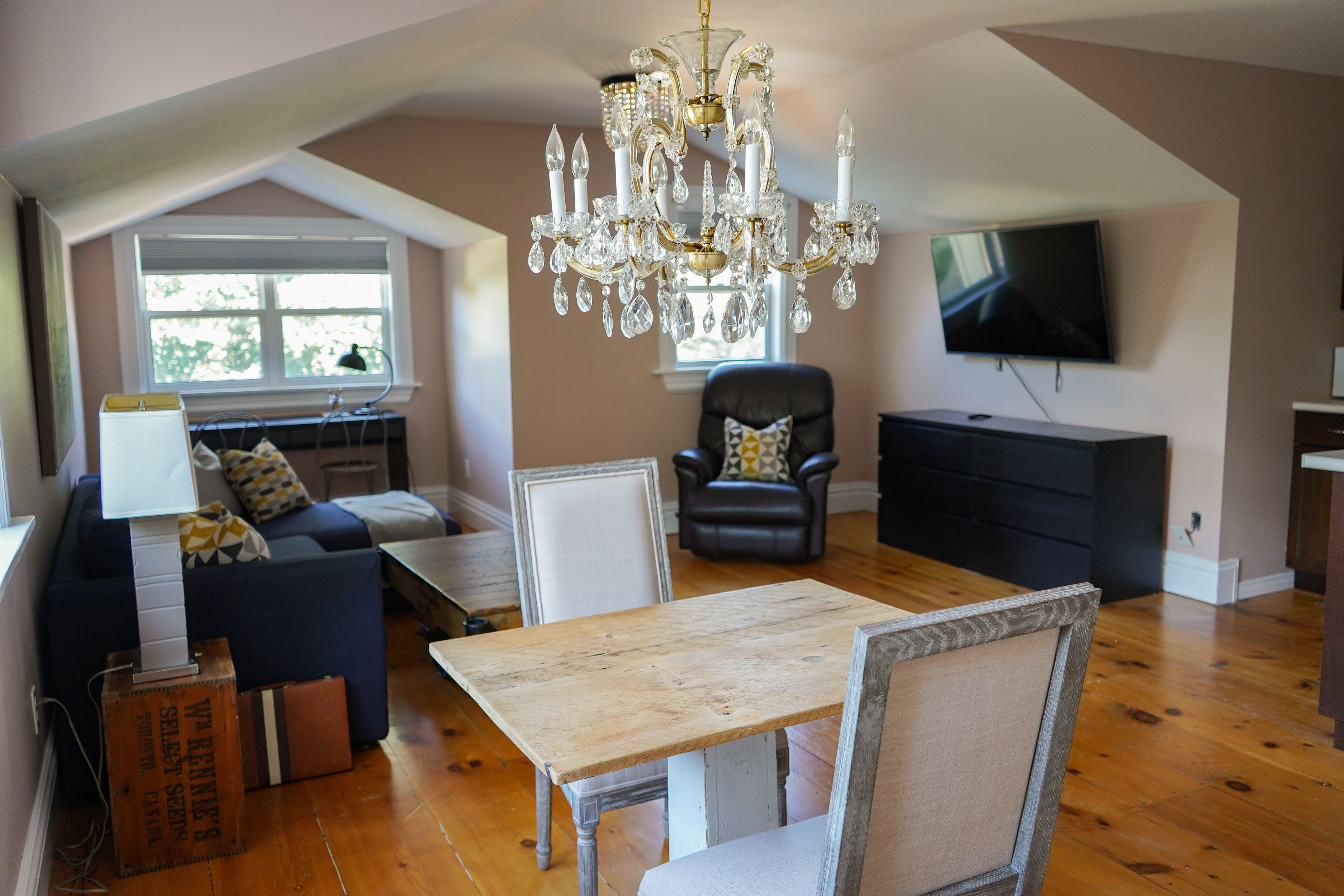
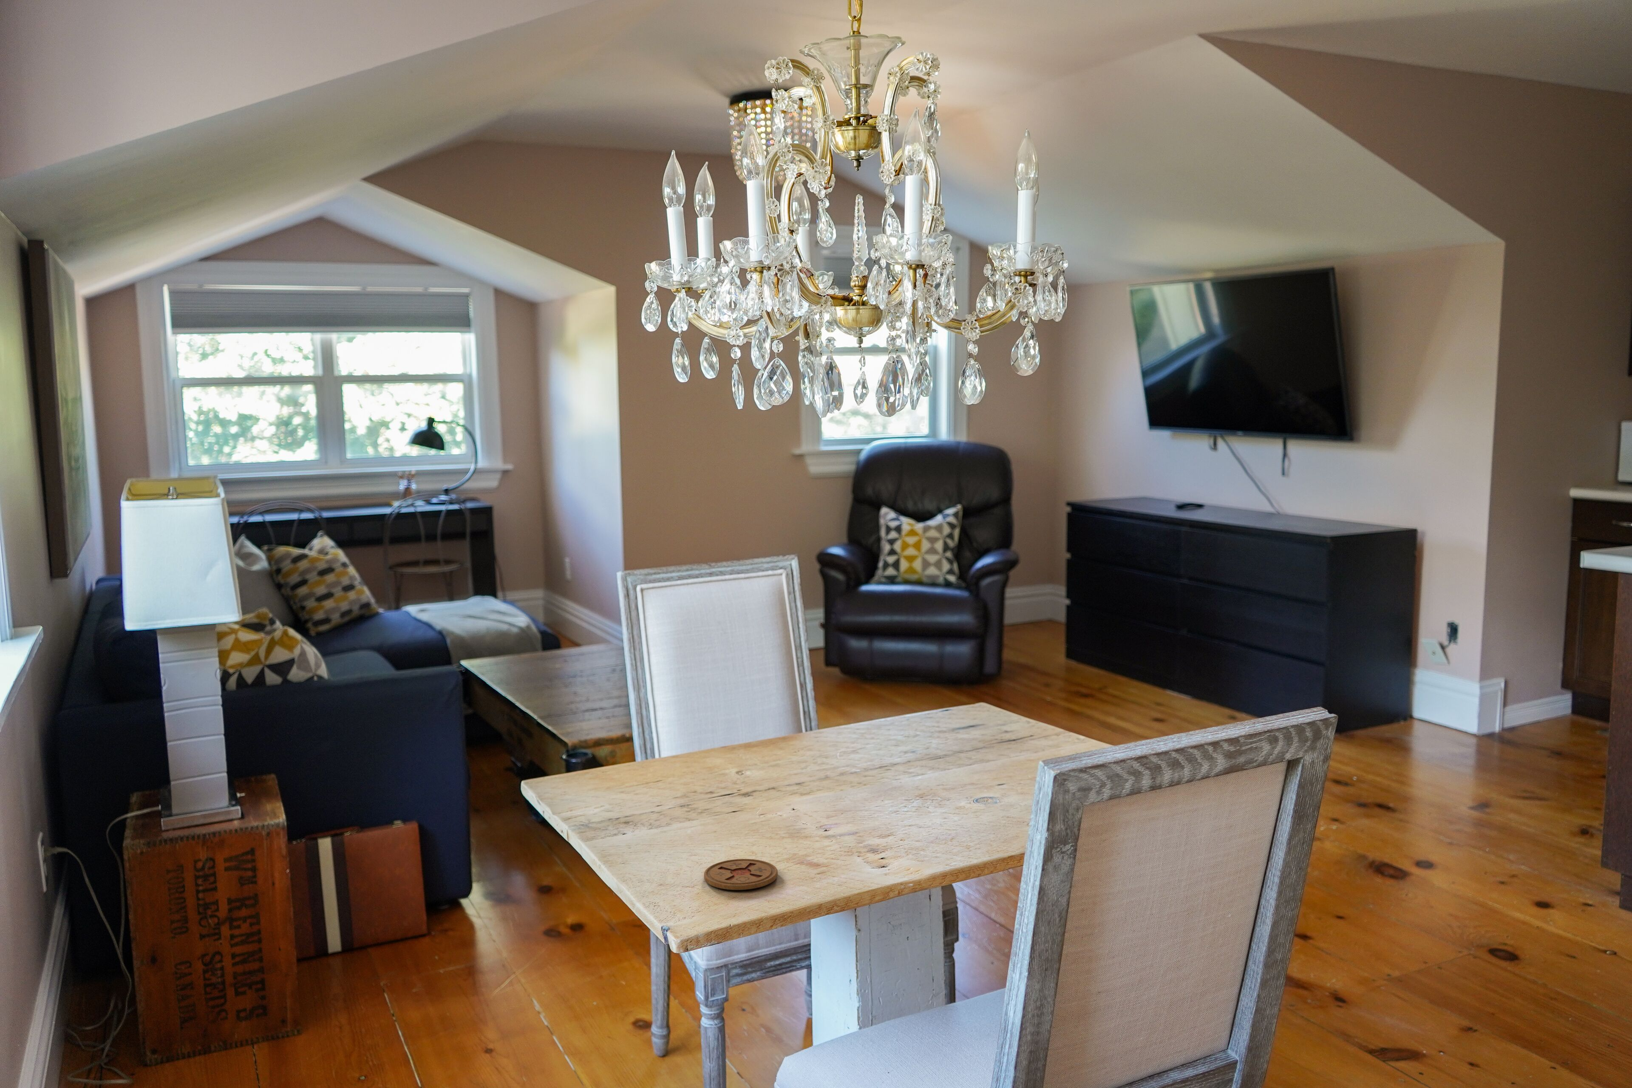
+ coaster [703,858,778,890]
